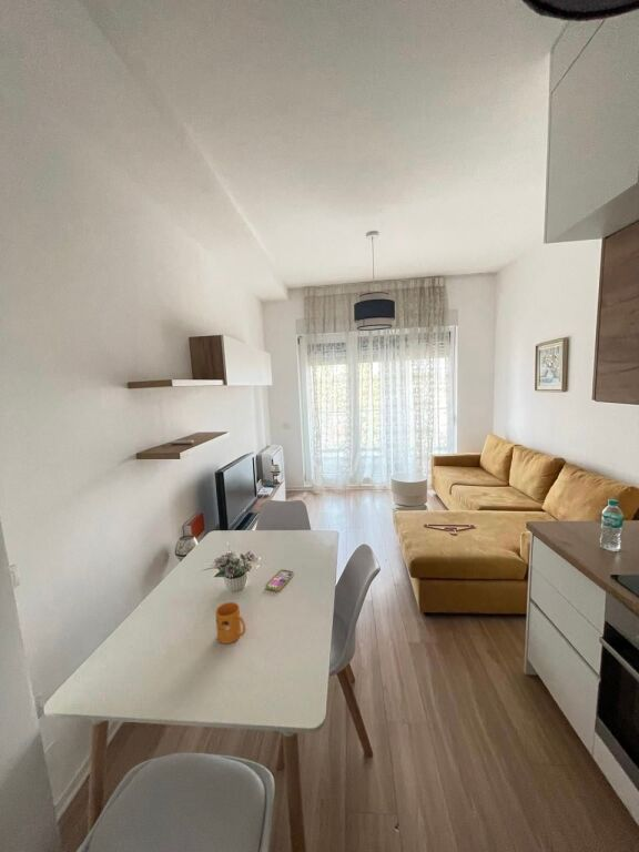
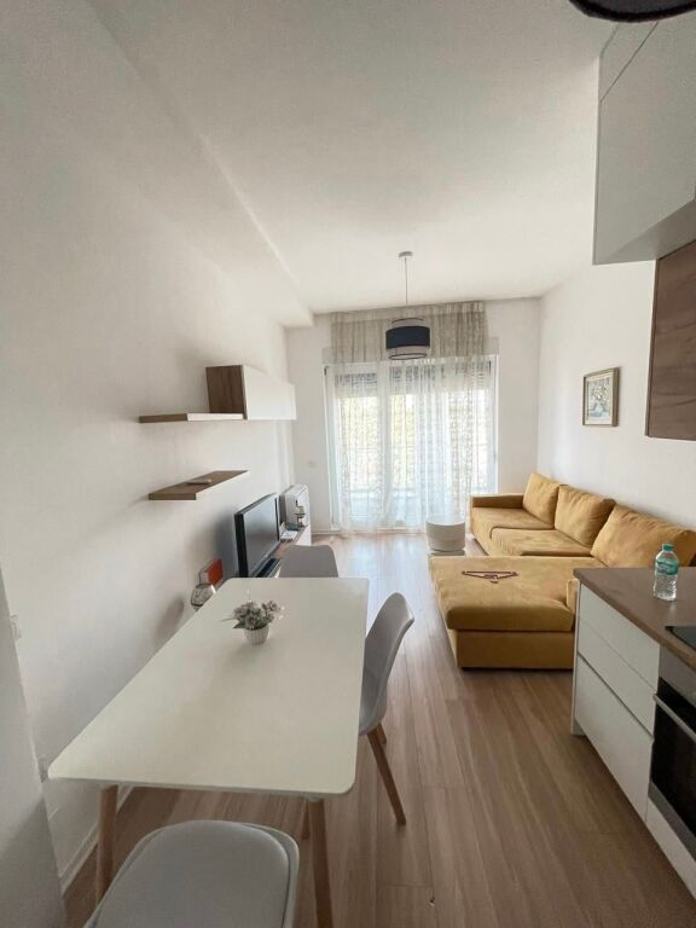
- smartphone [264,568,295,591]
- mug [214,601,246,645]
